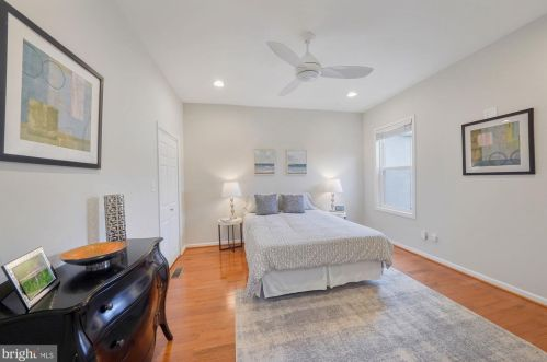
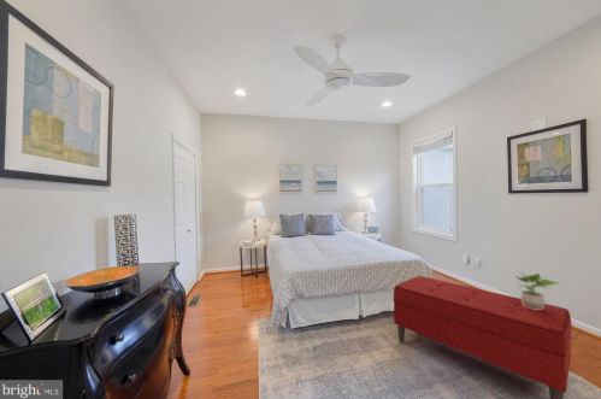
+ potted plant [515,269,559,310]
+ bench [393,275,573,399]
